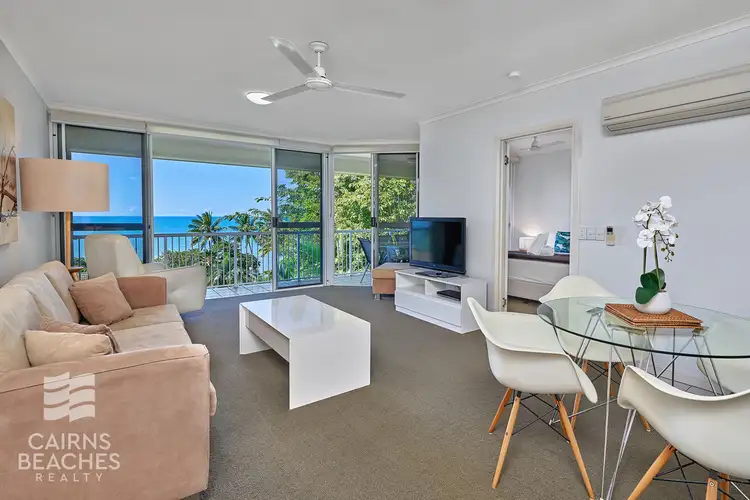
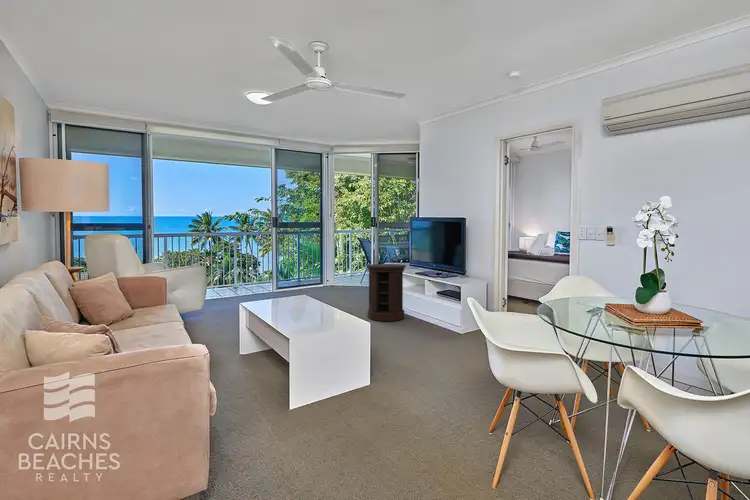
+ side table [365,263,407,322]
